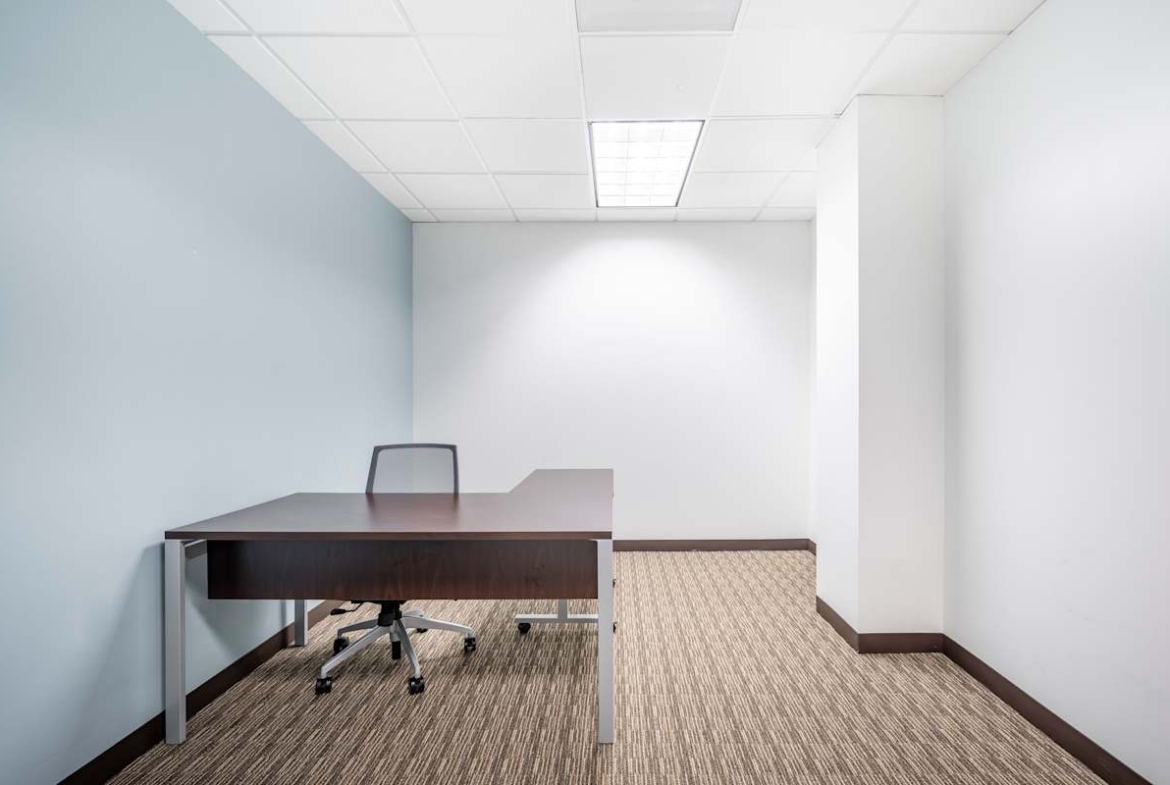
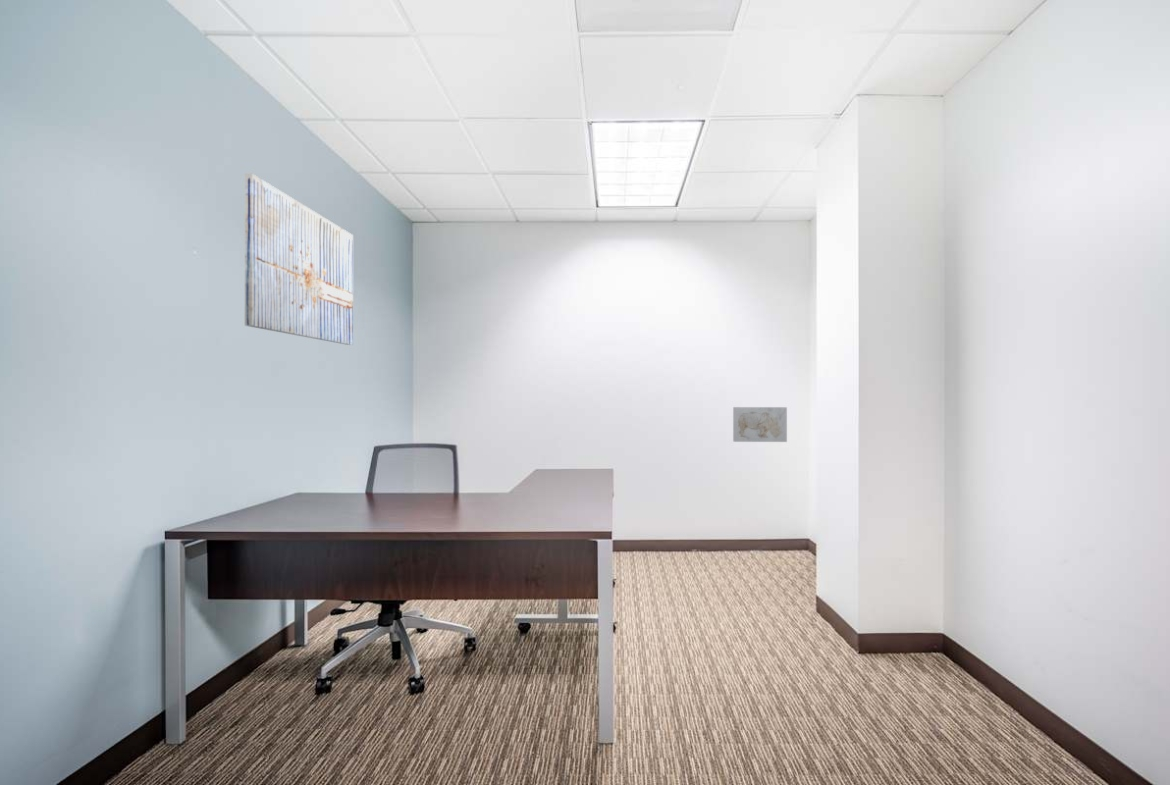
+ wall art [244,173,354,346]
+ wall art [732,406,788,443]
